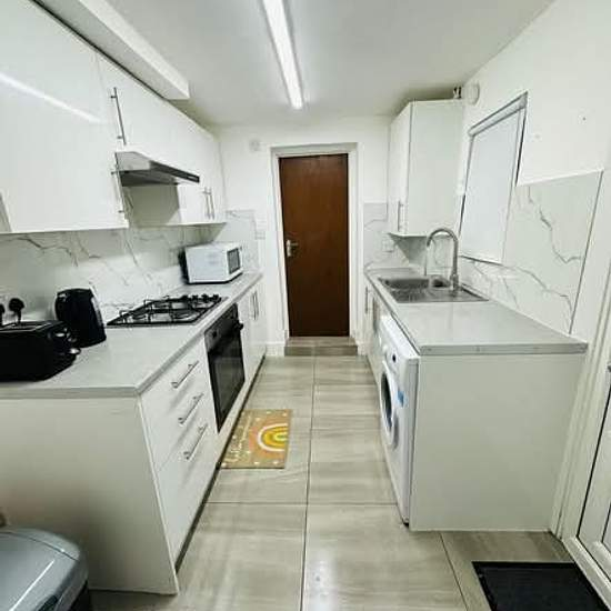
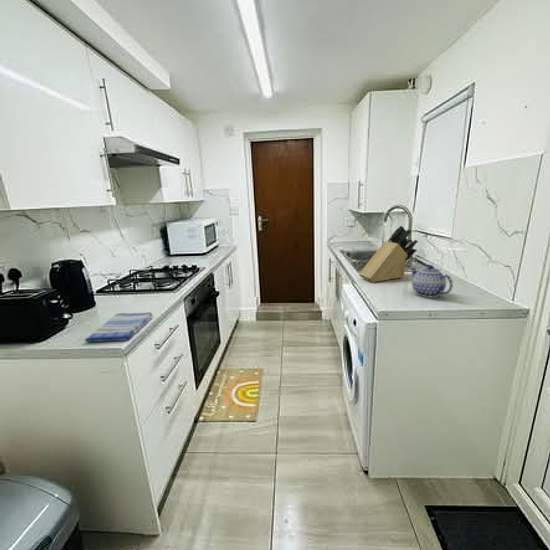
+ dish towel [84,311,154,343]
+ knife block [358,224,419,283]
+ teapot [409,264,454,298]
